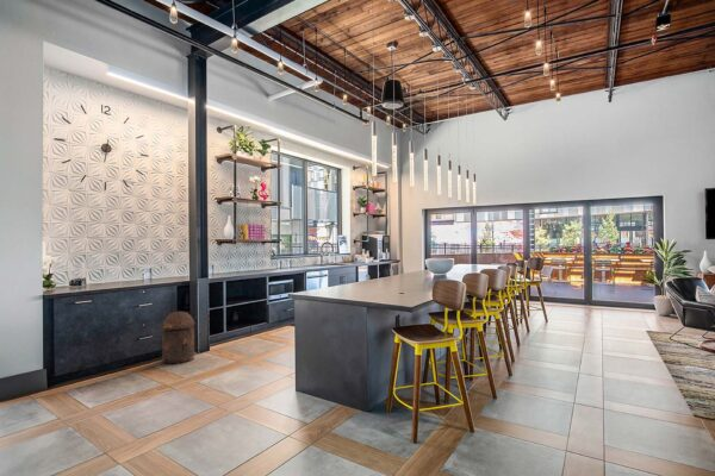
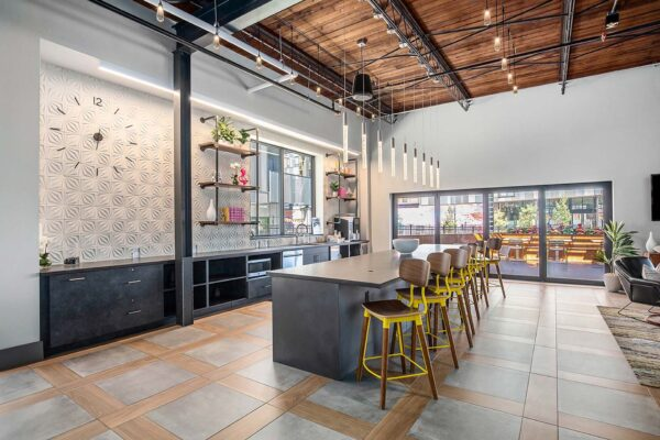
- trash can [161,311,195,365]
